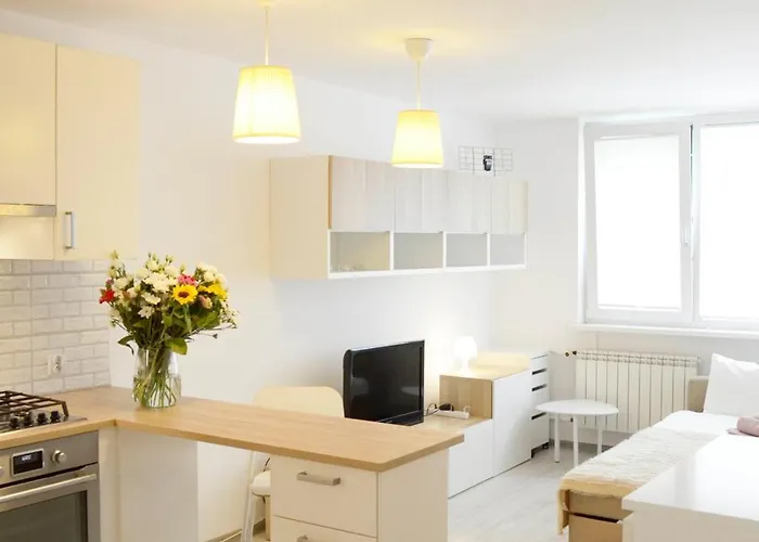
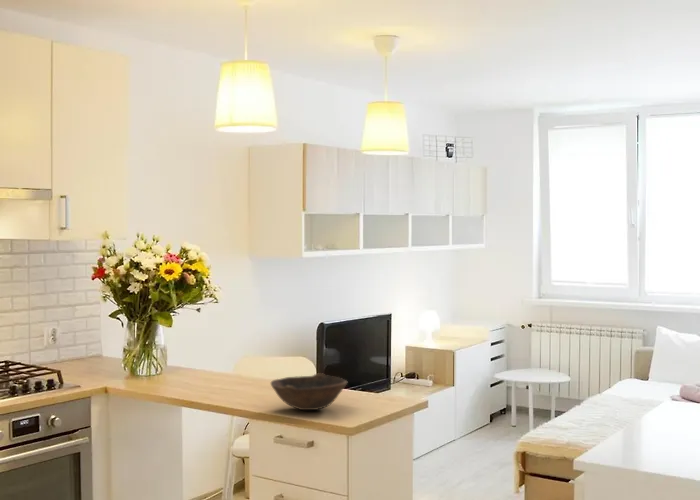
+ bowl [270,372,348,411]
